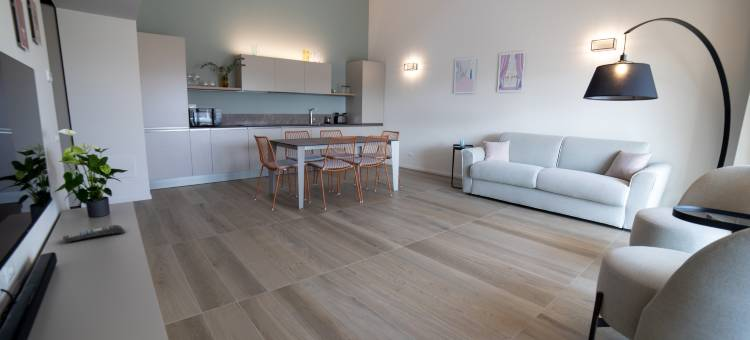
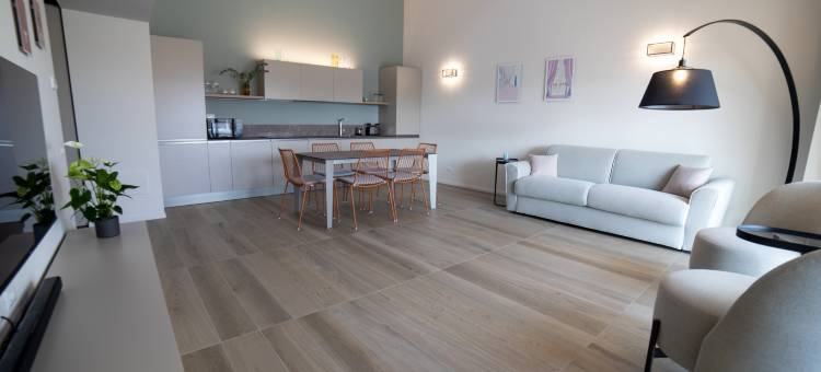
- remote control [62,224,126,243]
